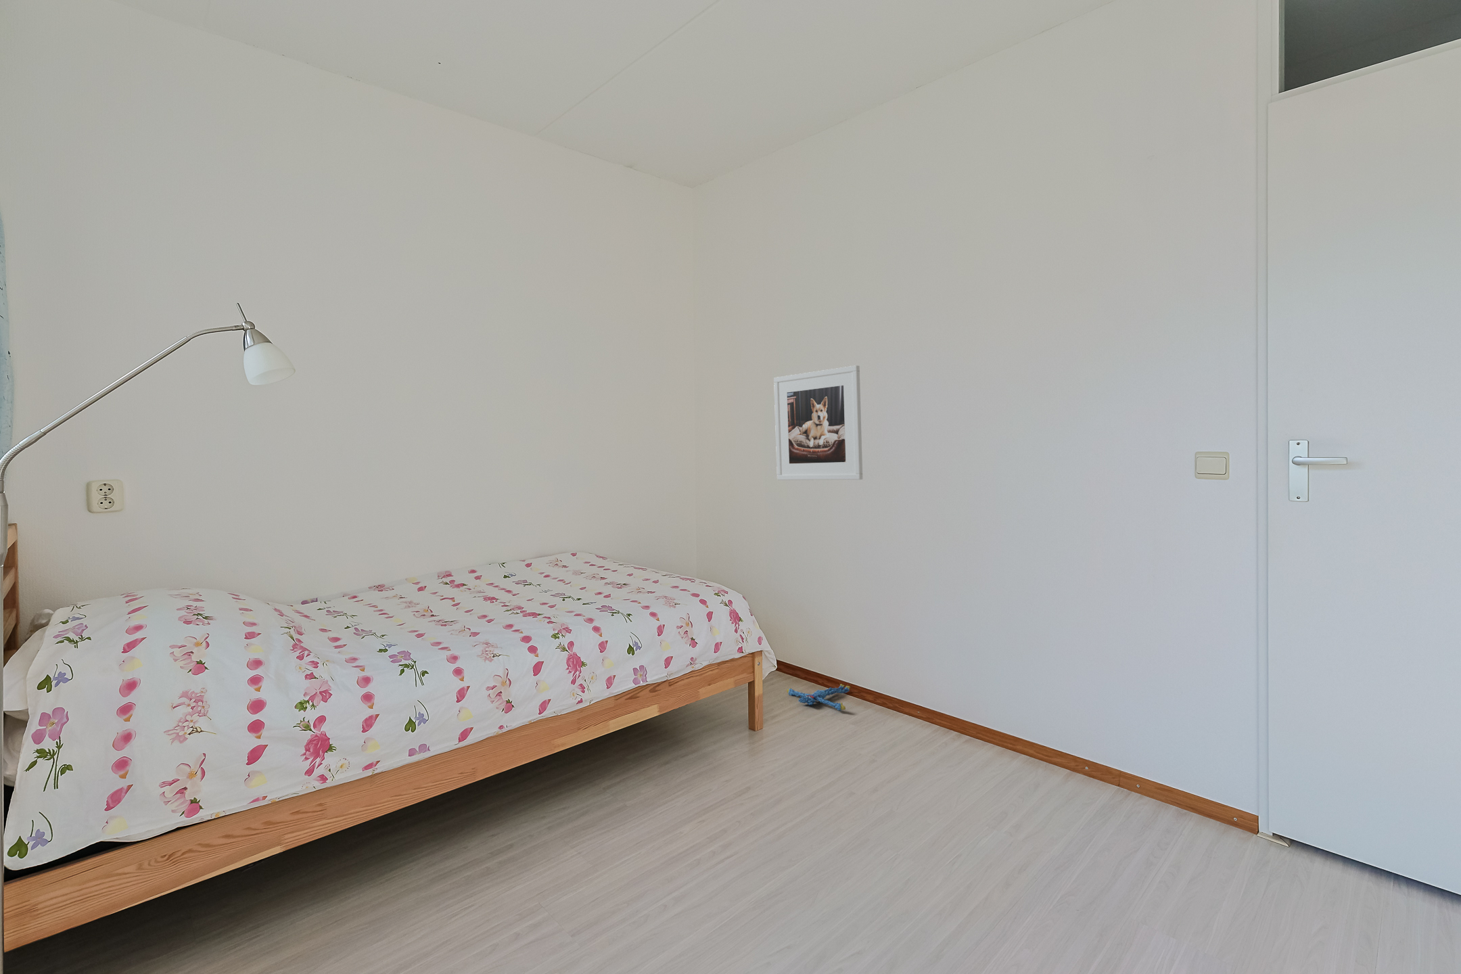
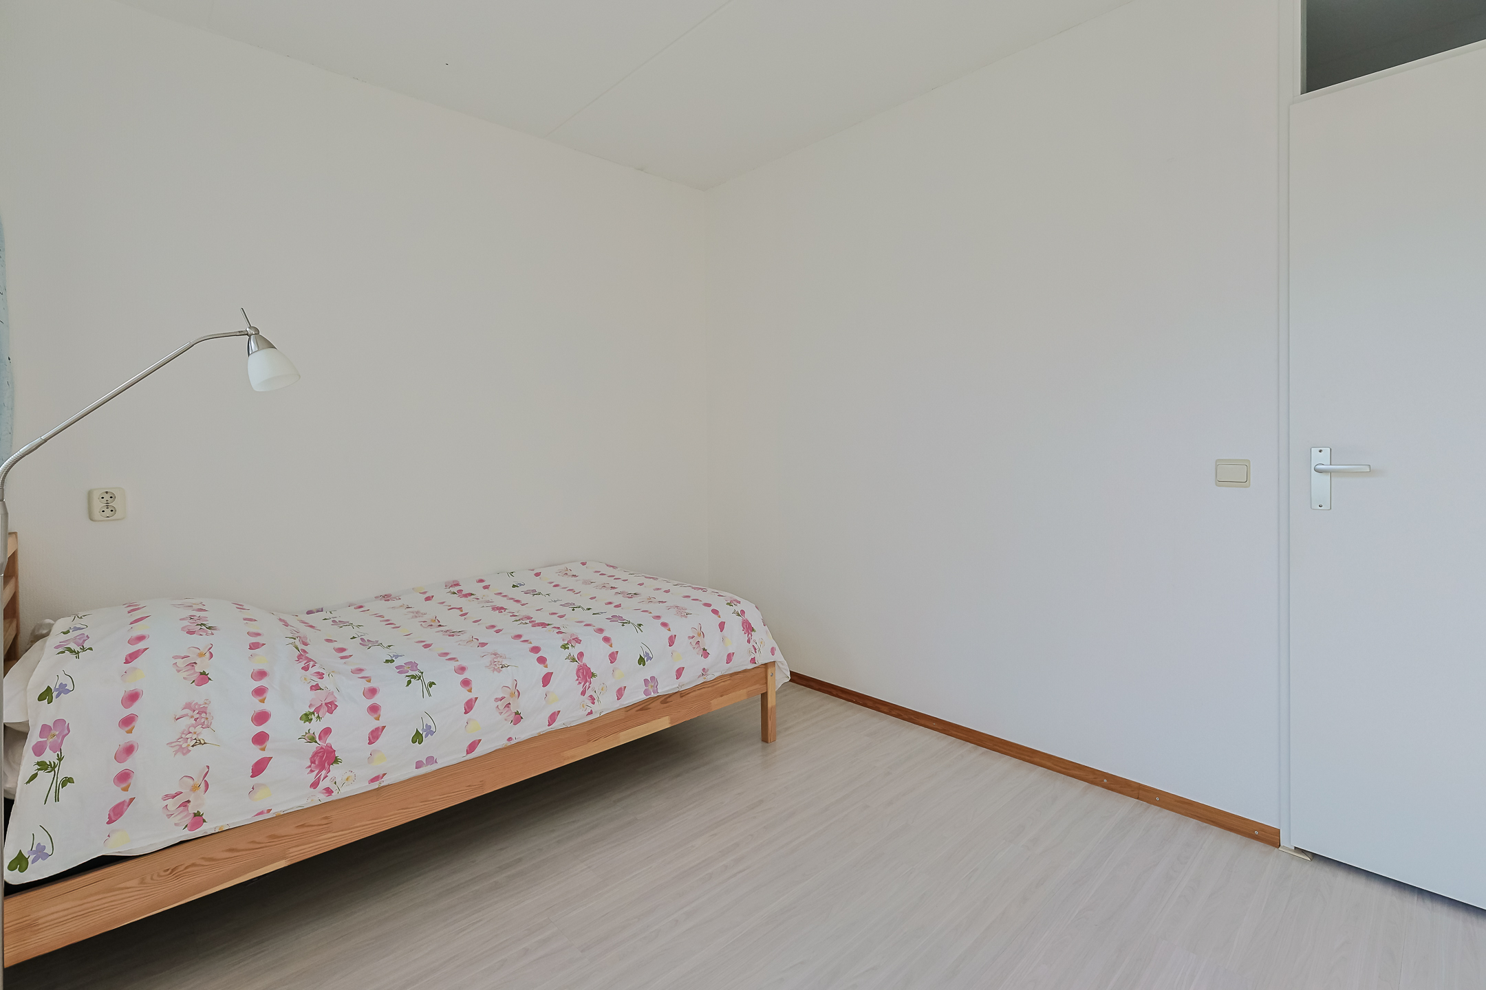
- plush toy [786,683,851,712]
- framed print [773,364,863,480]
